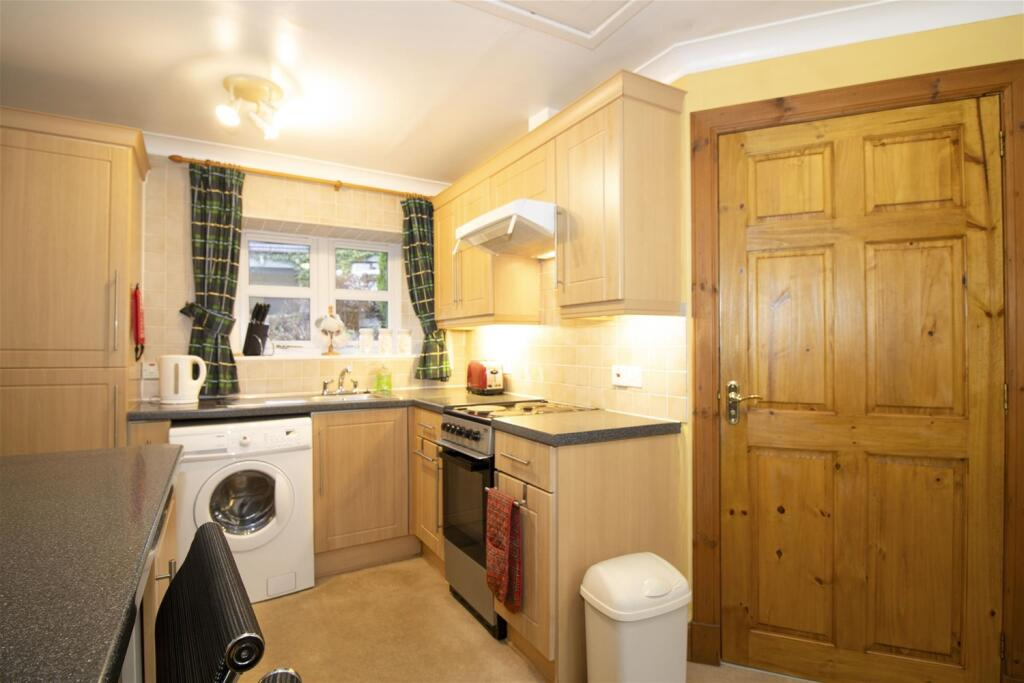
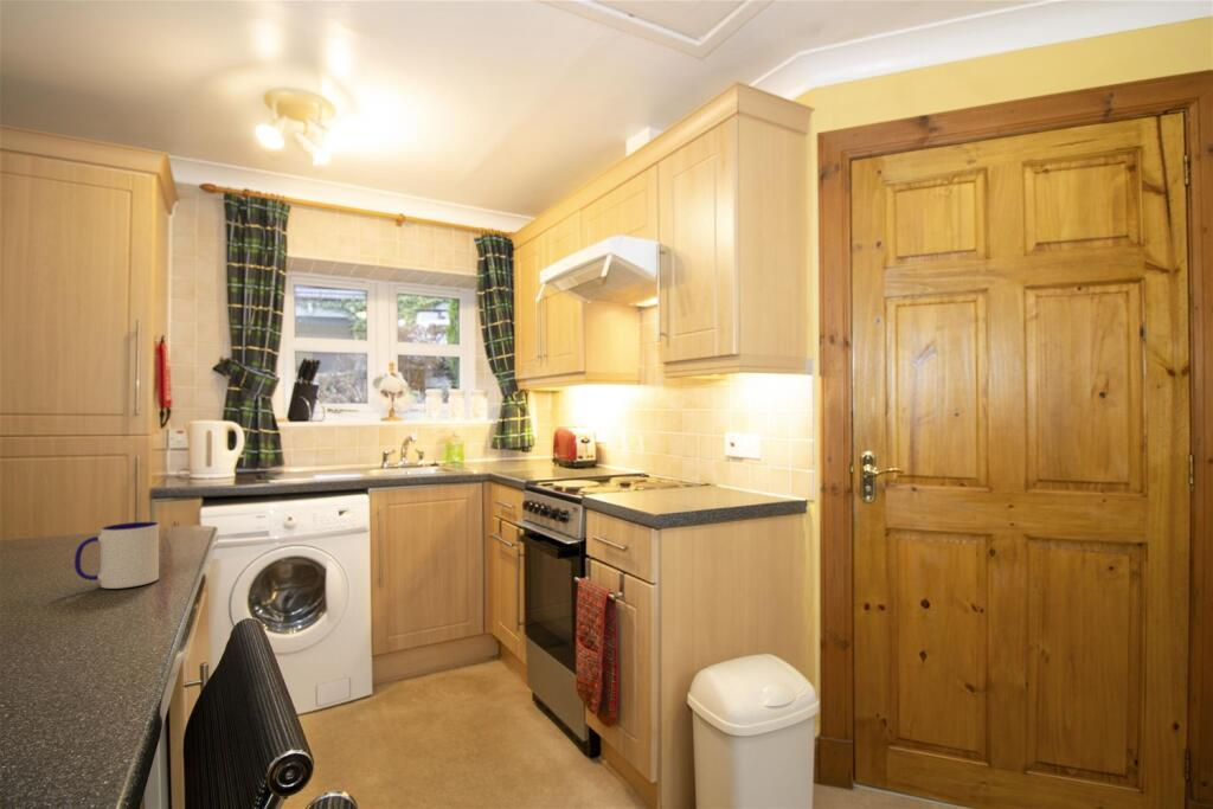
+ mug [73,521,160,590]
